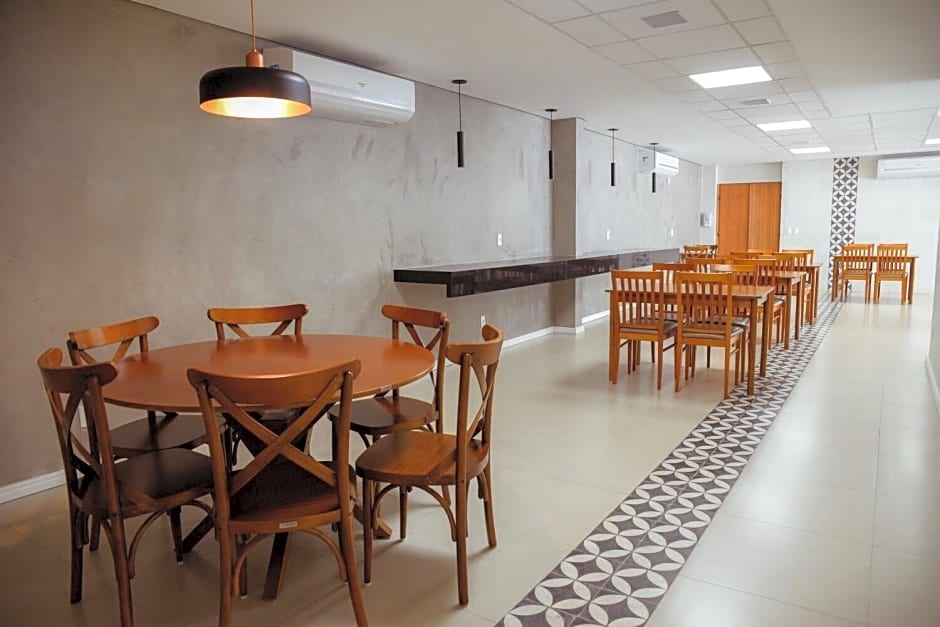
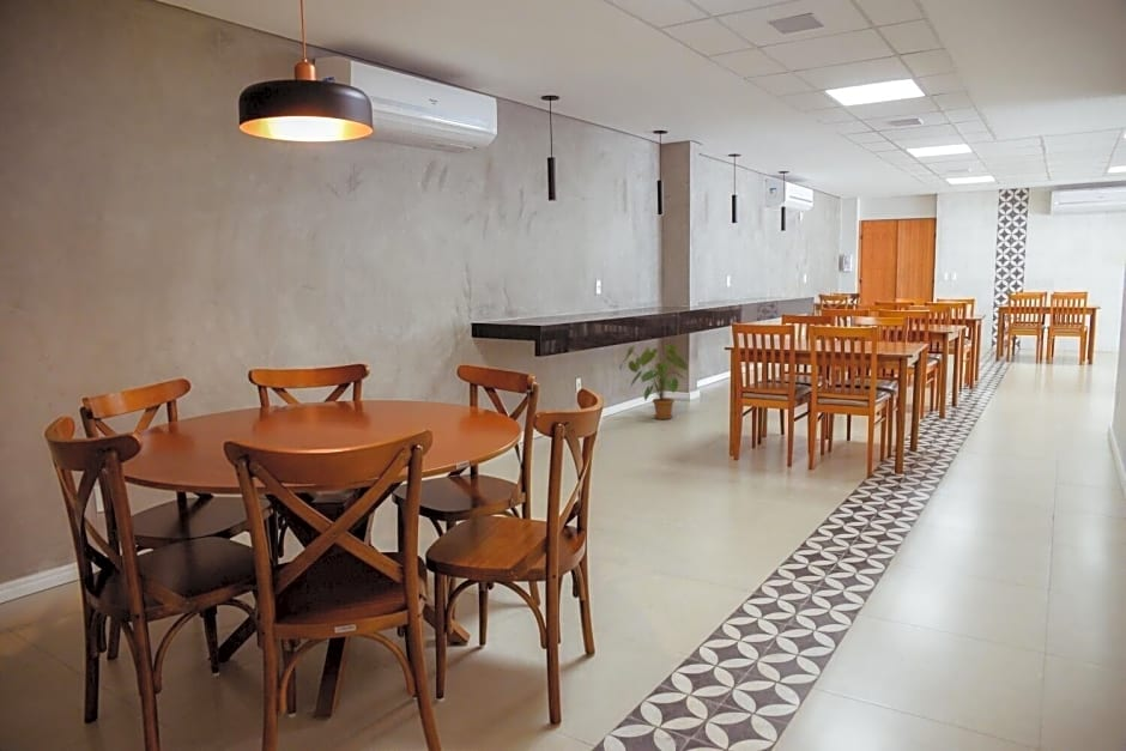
+ house plant [618,343,689,420]
